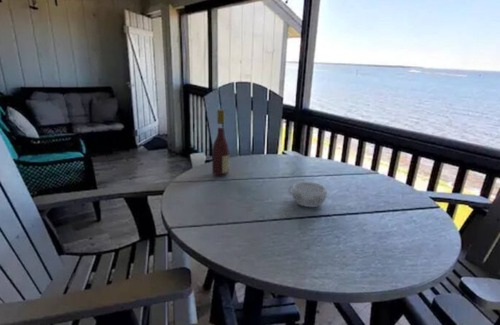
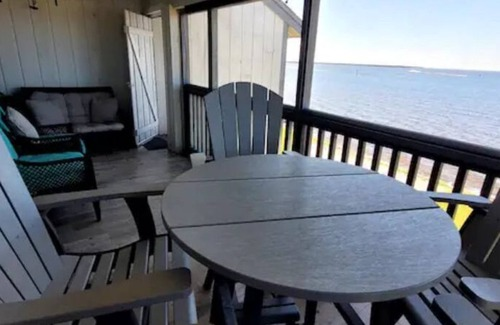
- wine bottle [211,109,231,176]
- decorative bowl [287,181,328,208]
